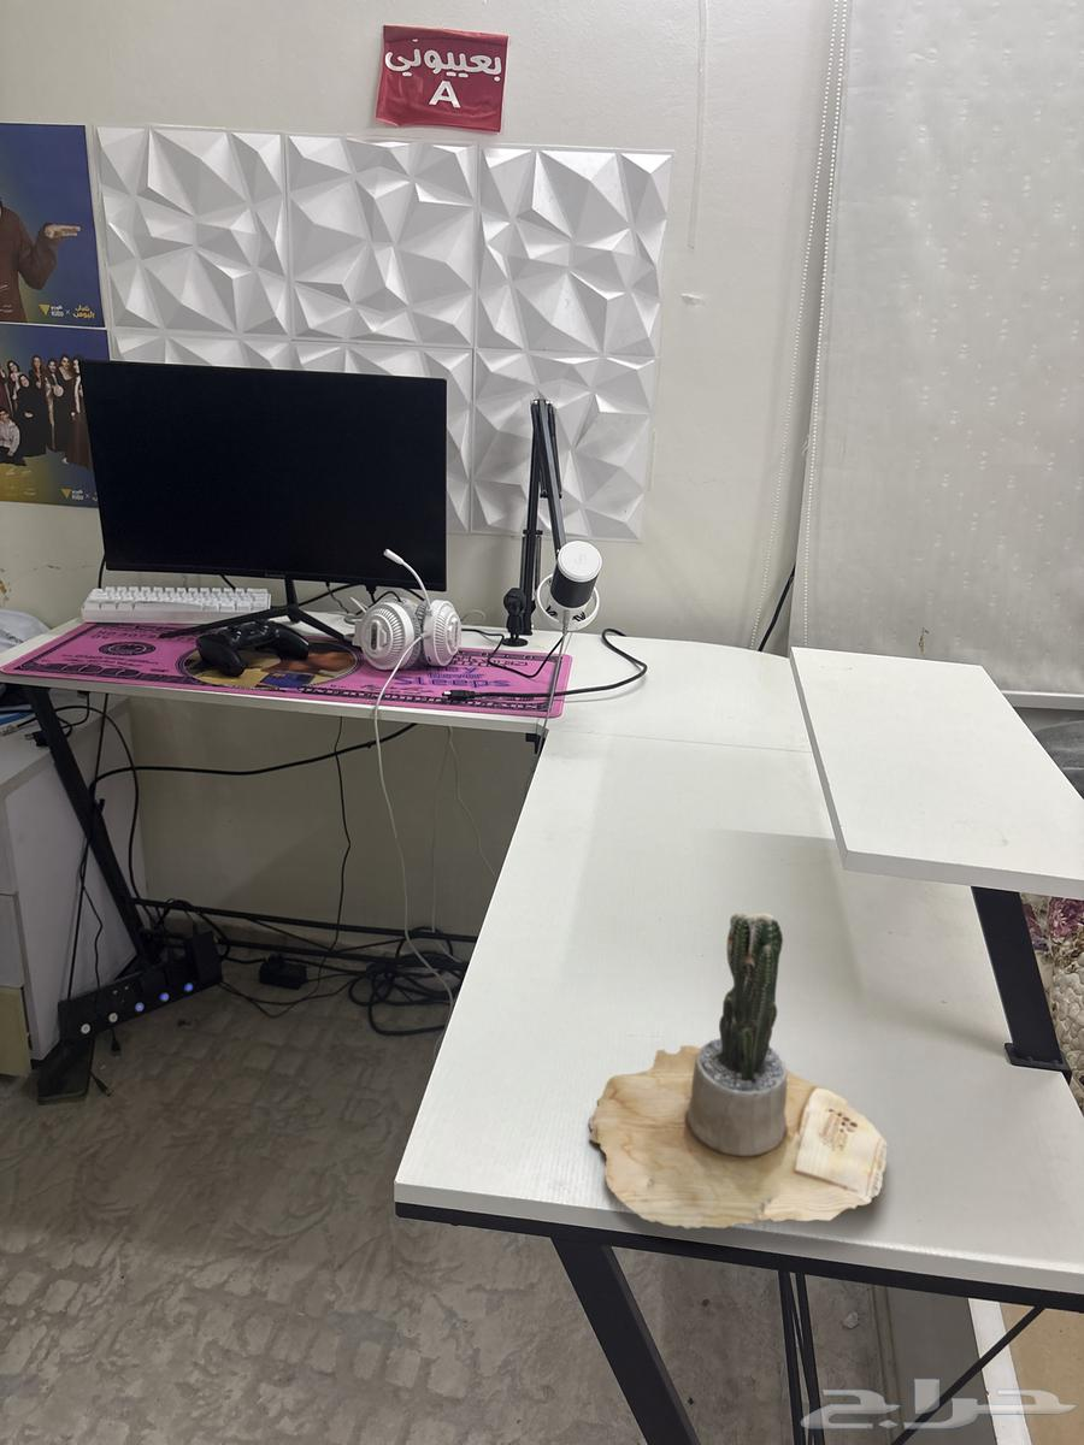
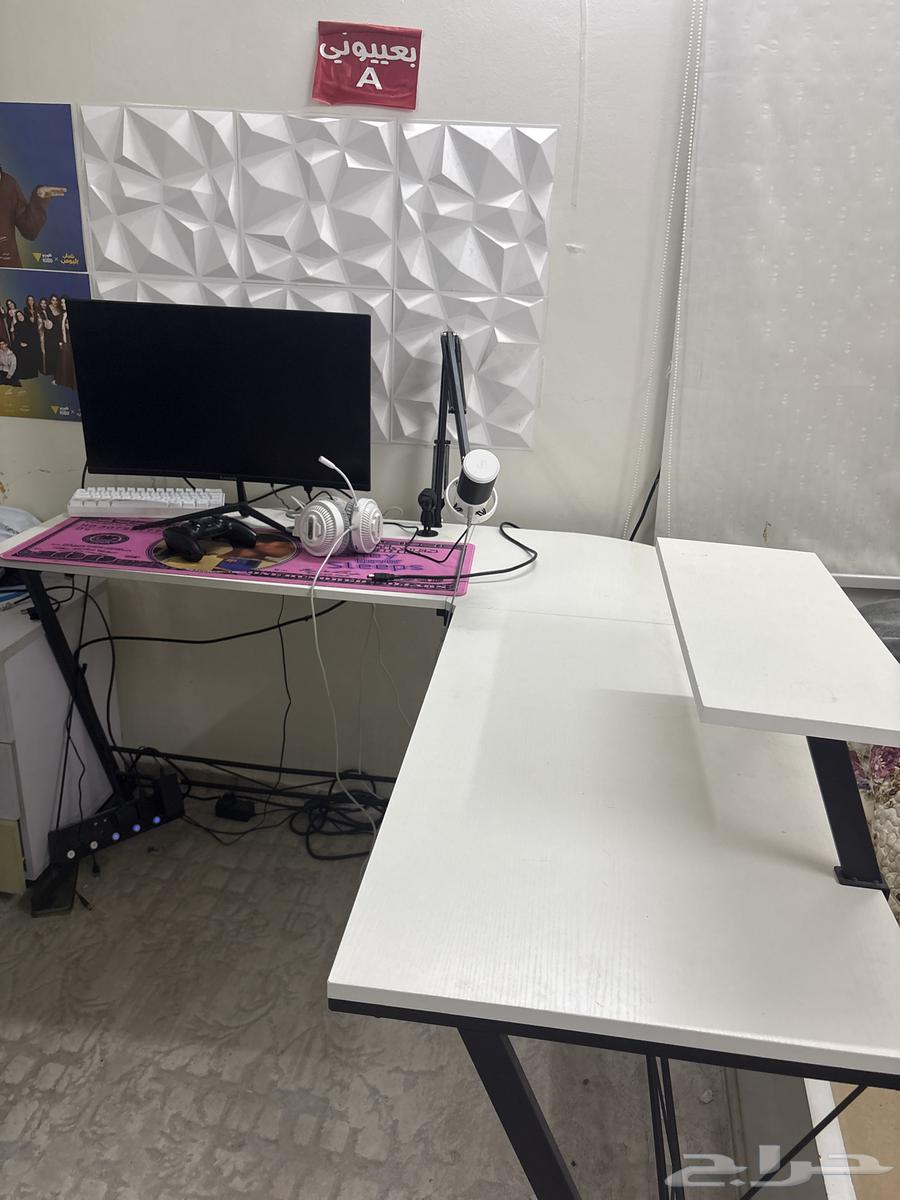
- potted cactus [588,913,889,1229]
